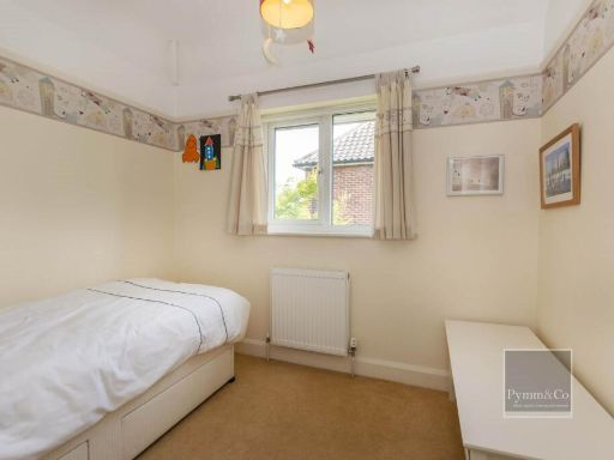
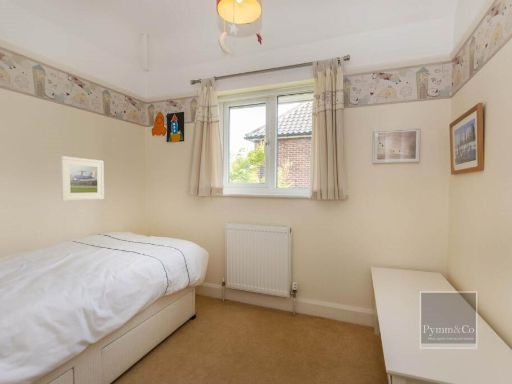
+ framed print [60,155,105,202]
